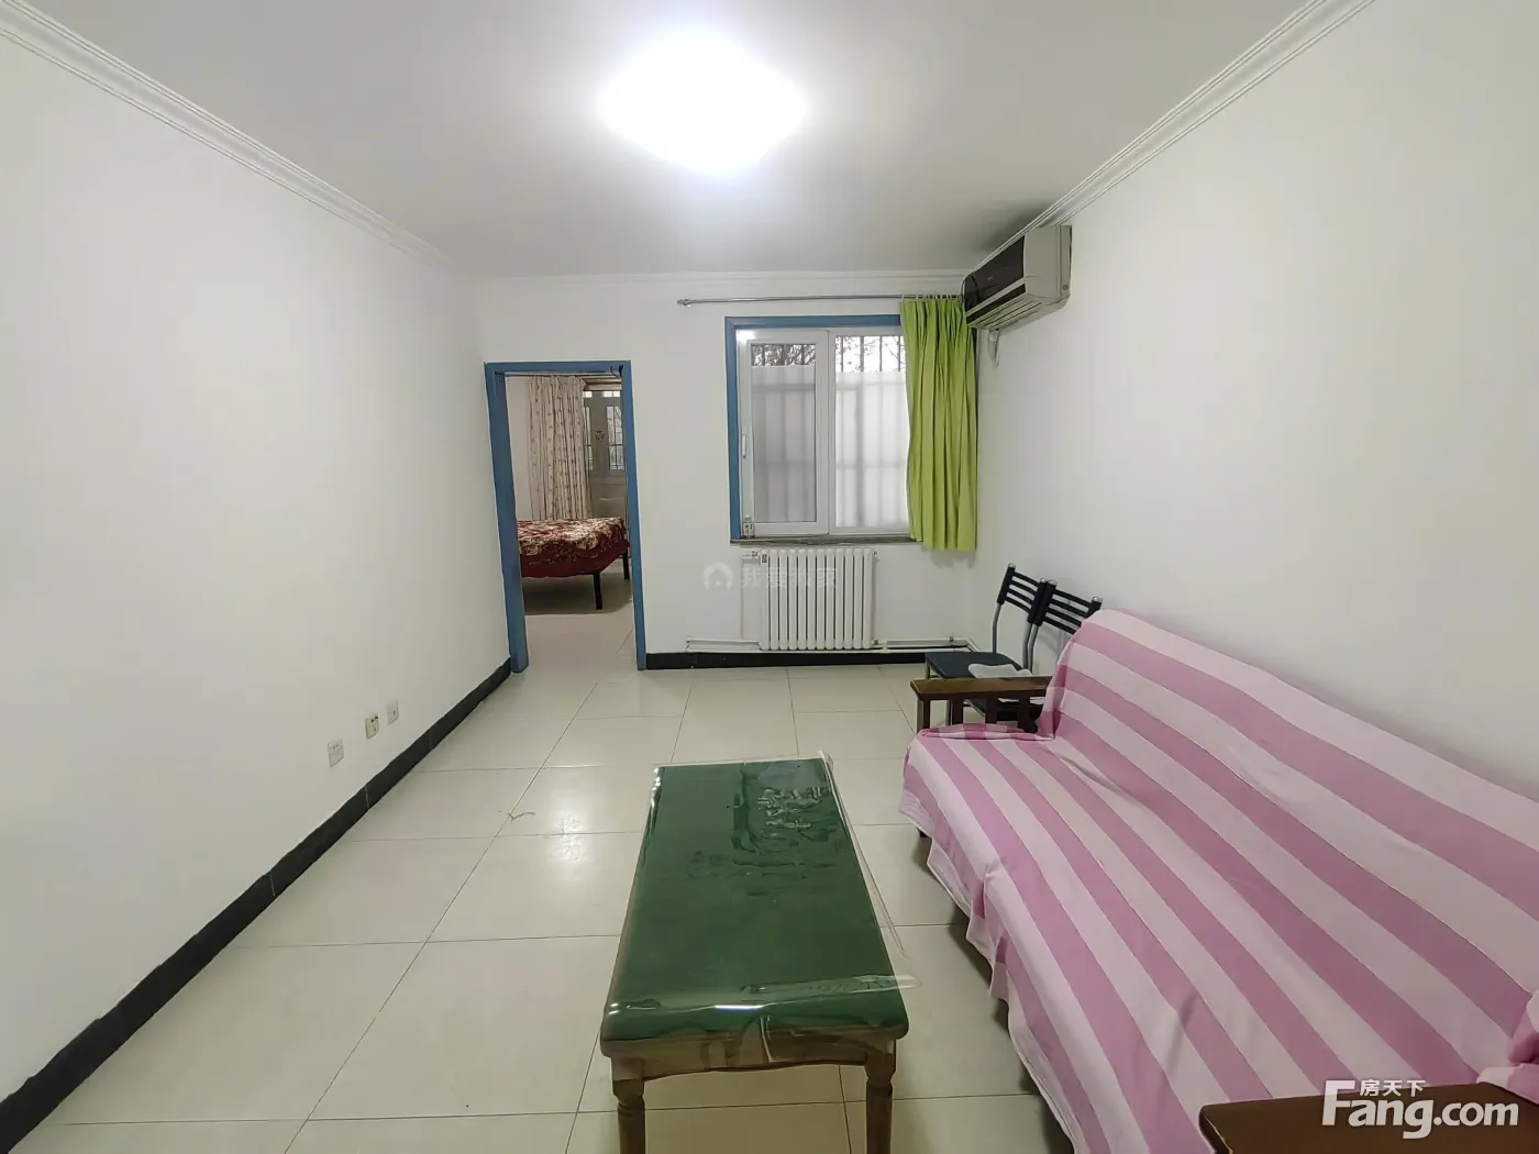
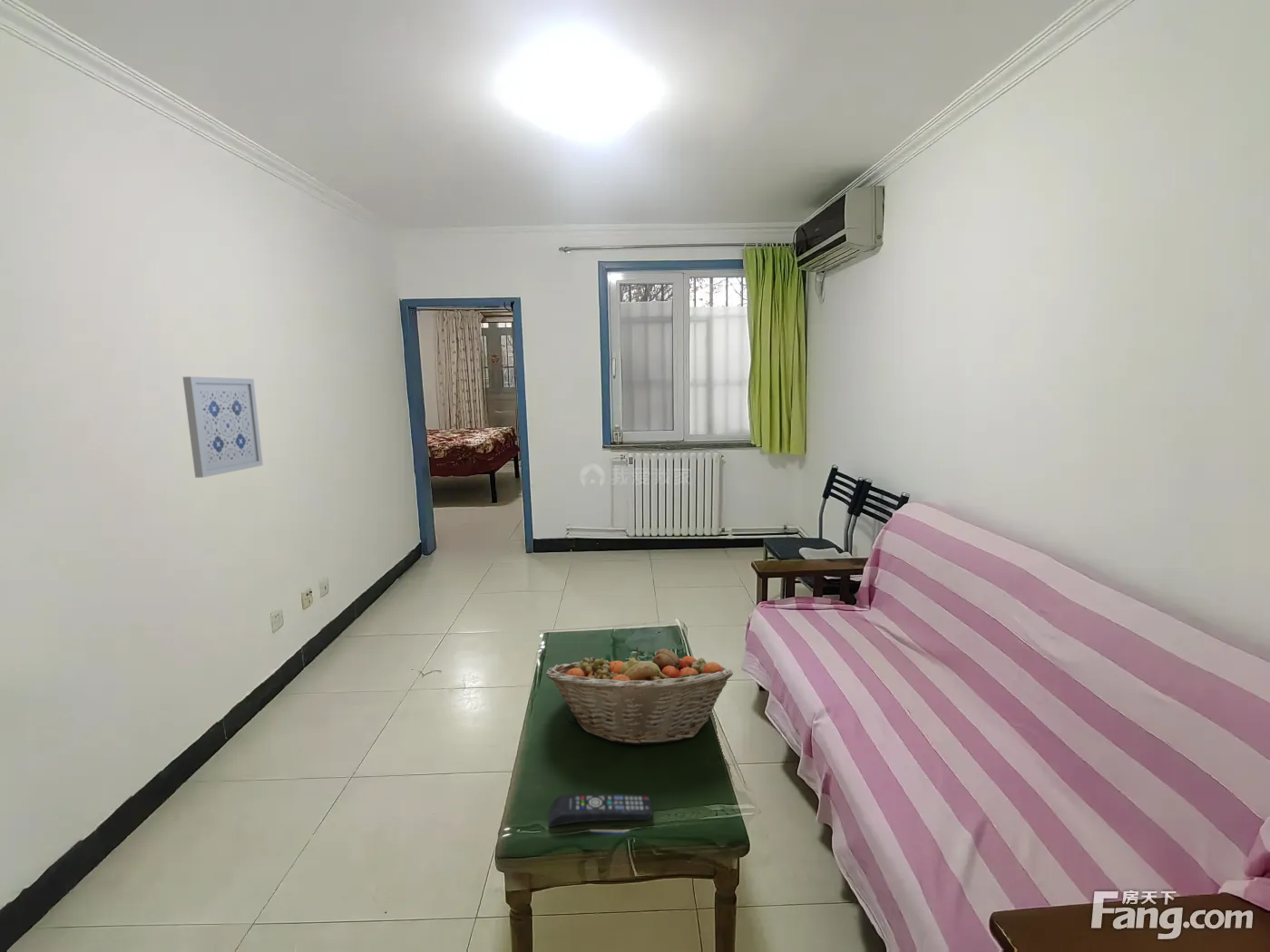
+ fruit basket [545,646,734,746]
+ wall art [182,375,264,479]
+ remote control [548,793,654,828]
